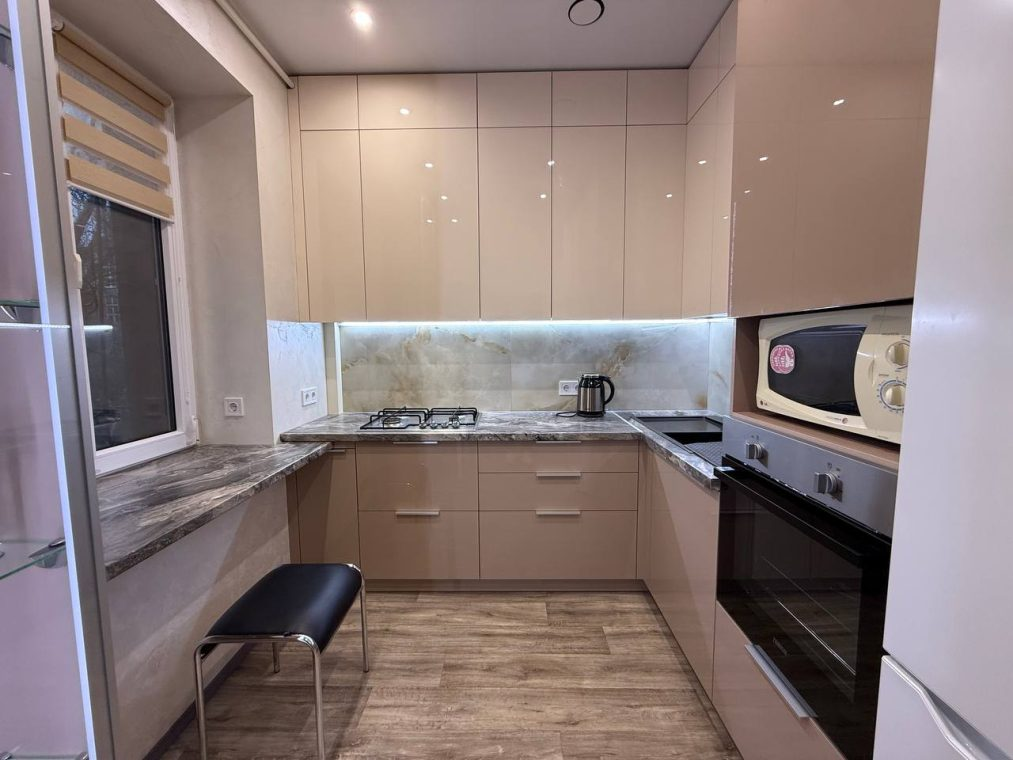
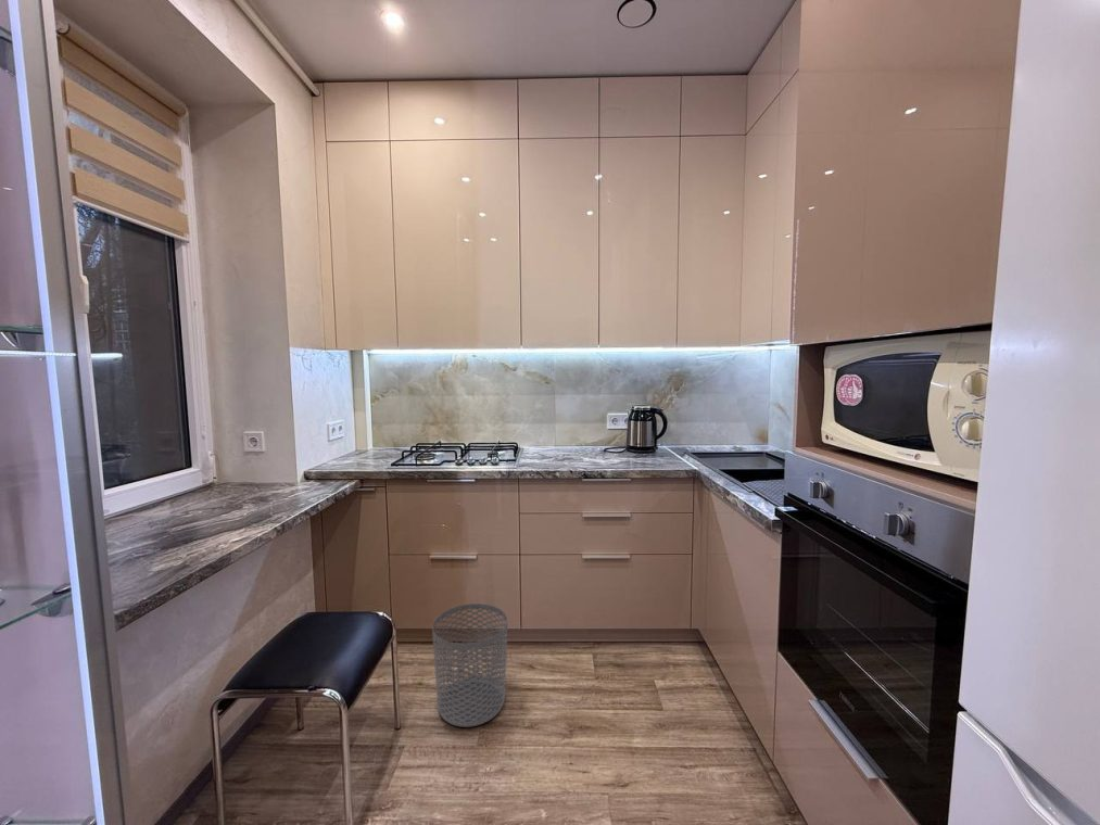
+ waste bin [431,602,508,728]
